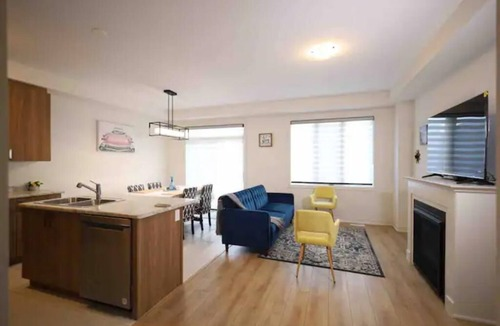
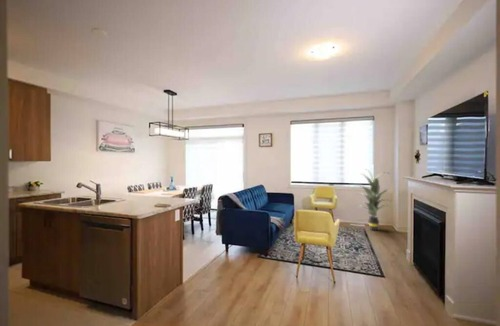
+ indoor plant [354,169,393,232]
